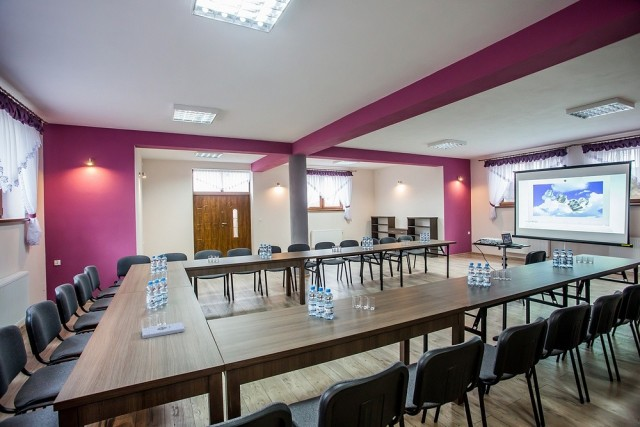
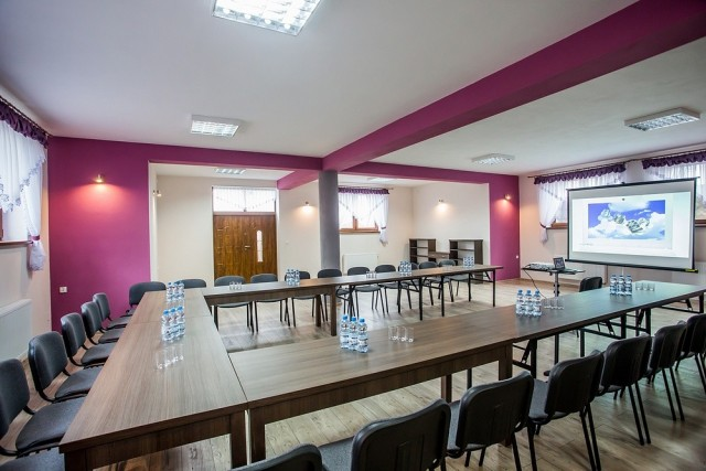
- notepad [141,321,185,340]
